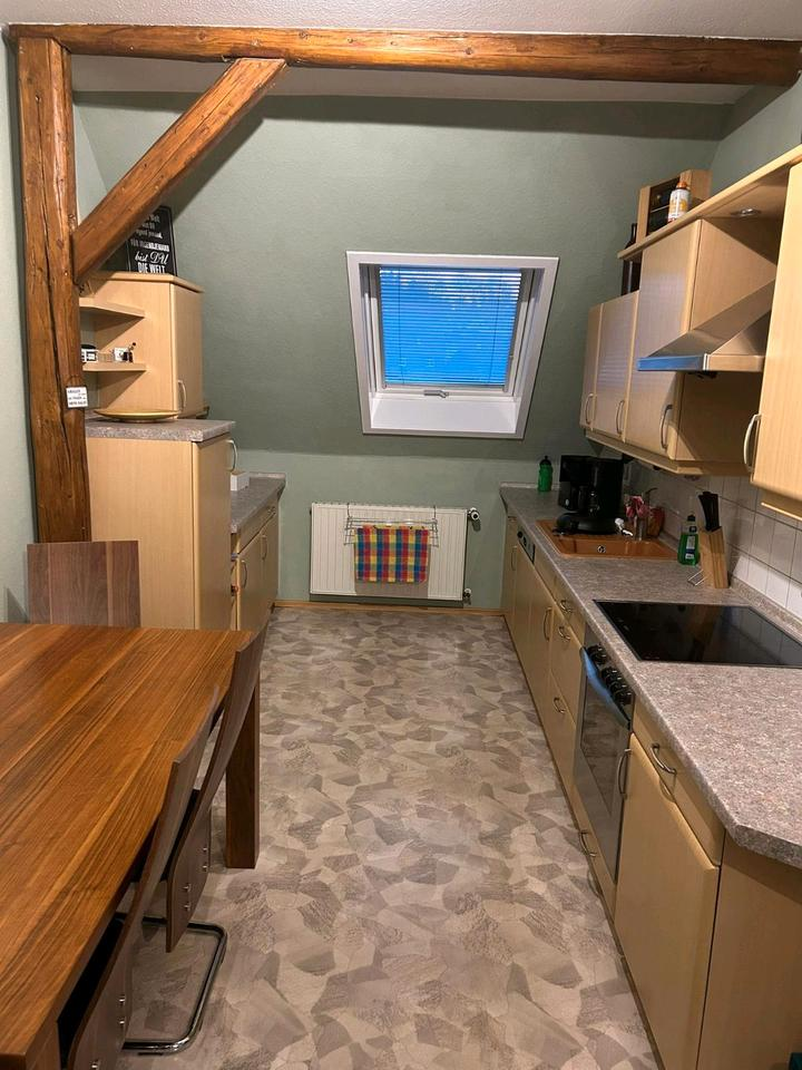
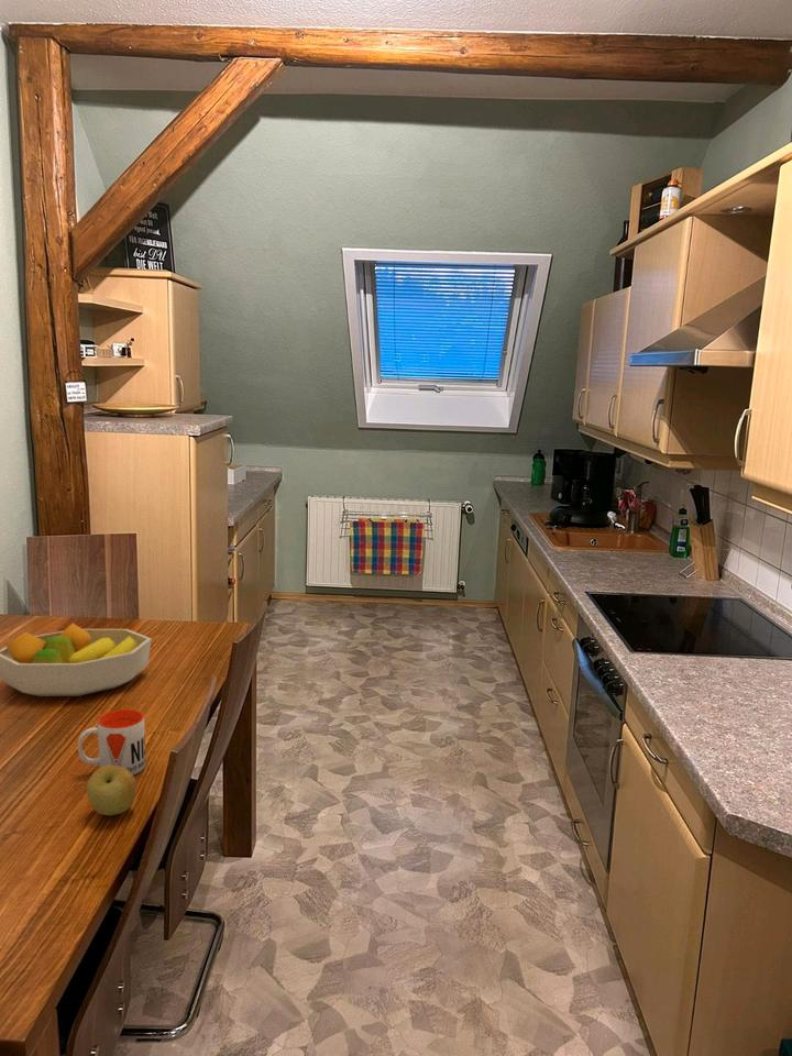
+ fruit bowl [0,623,153,697]
+ apple [86,765,138,817]
+ mug [77,708,146,777]
